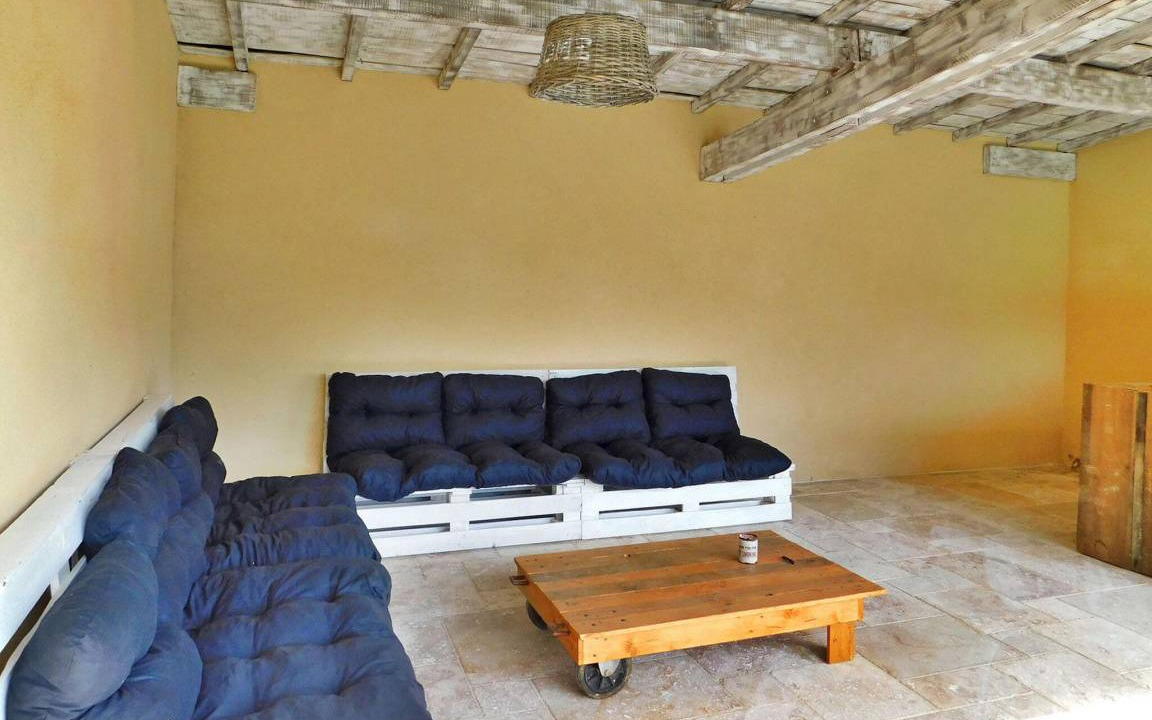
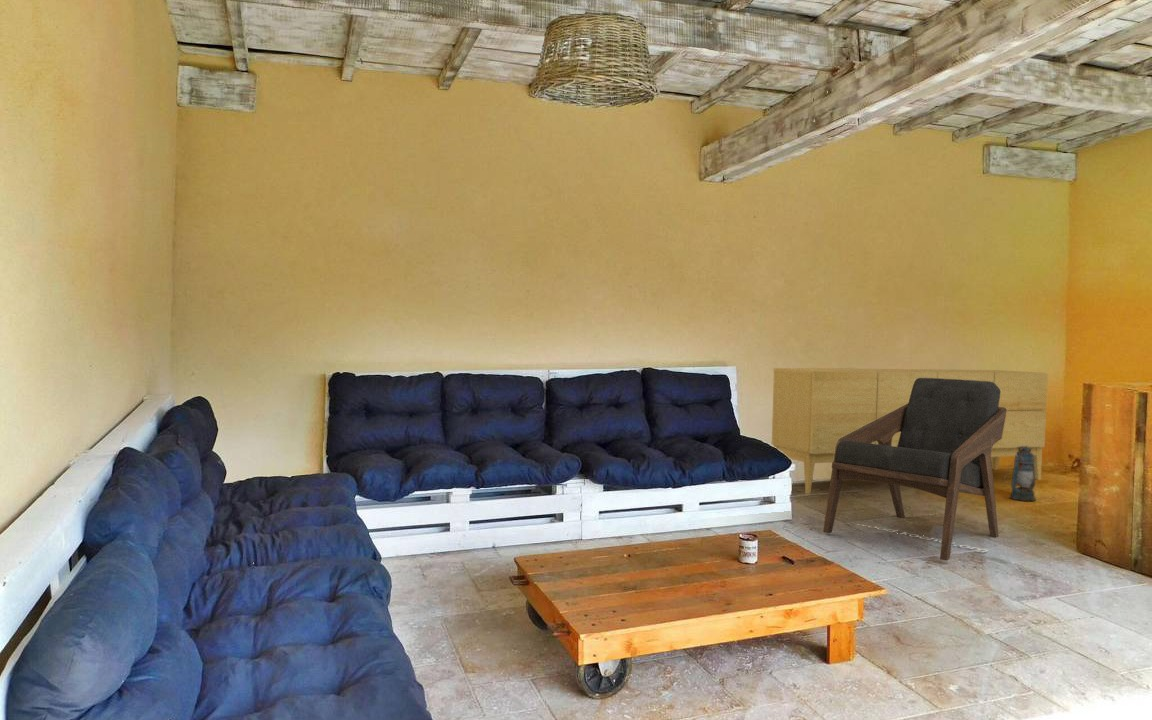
+ sideboard [771,367,1049,495]
+ lounge chair [822,378,1007,562]
+ lantern [1003,446,1037,502]
